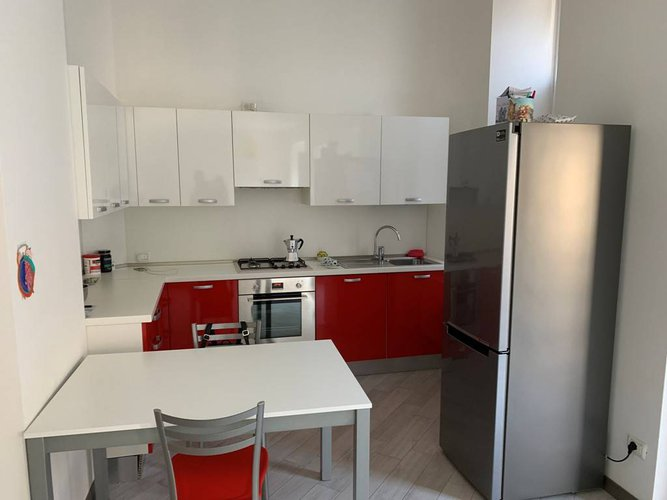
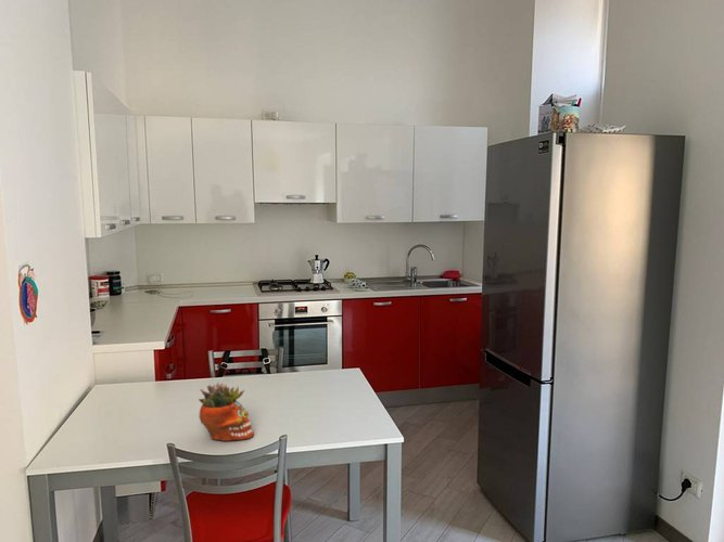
+ succulent planter [198,382,255,442]
